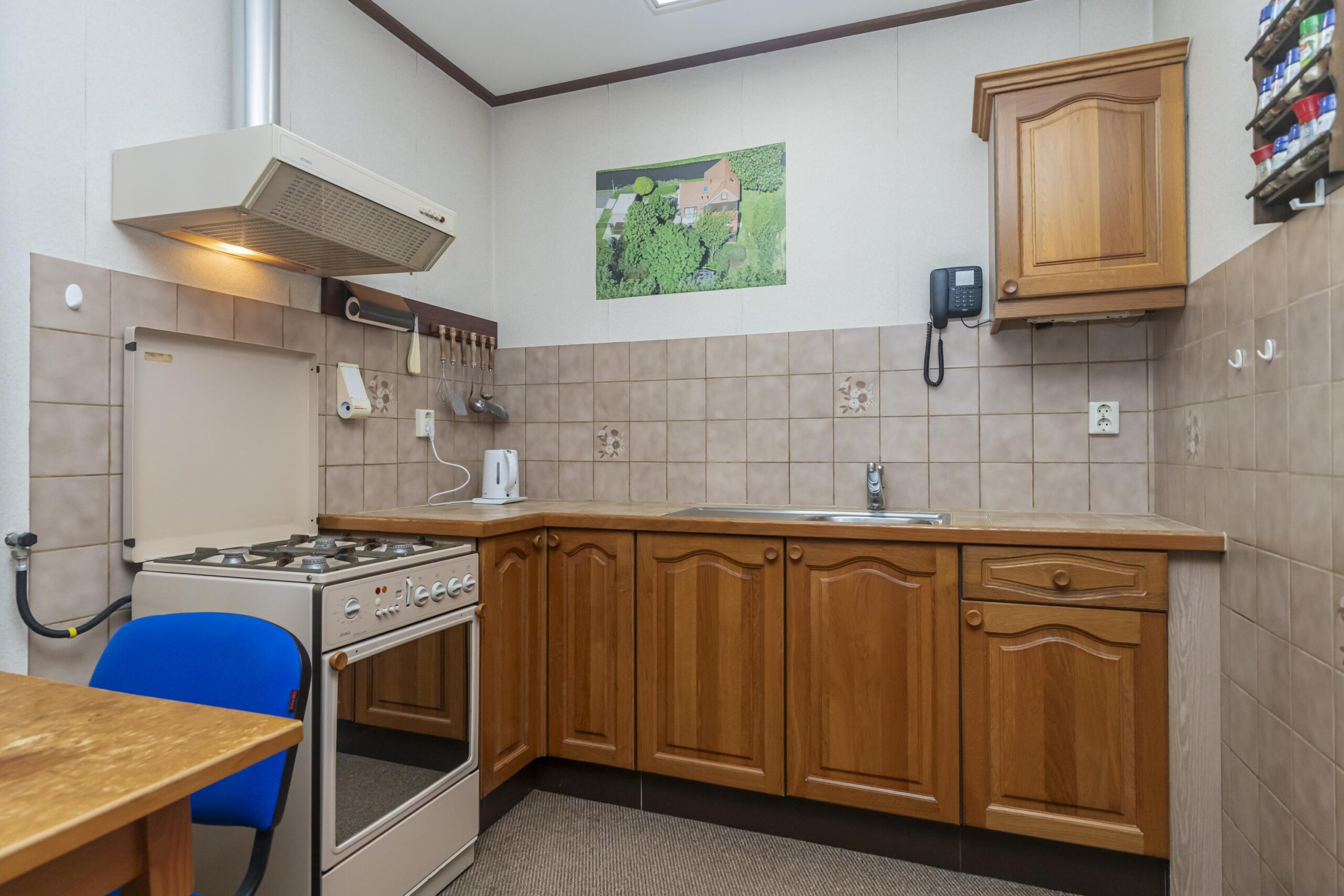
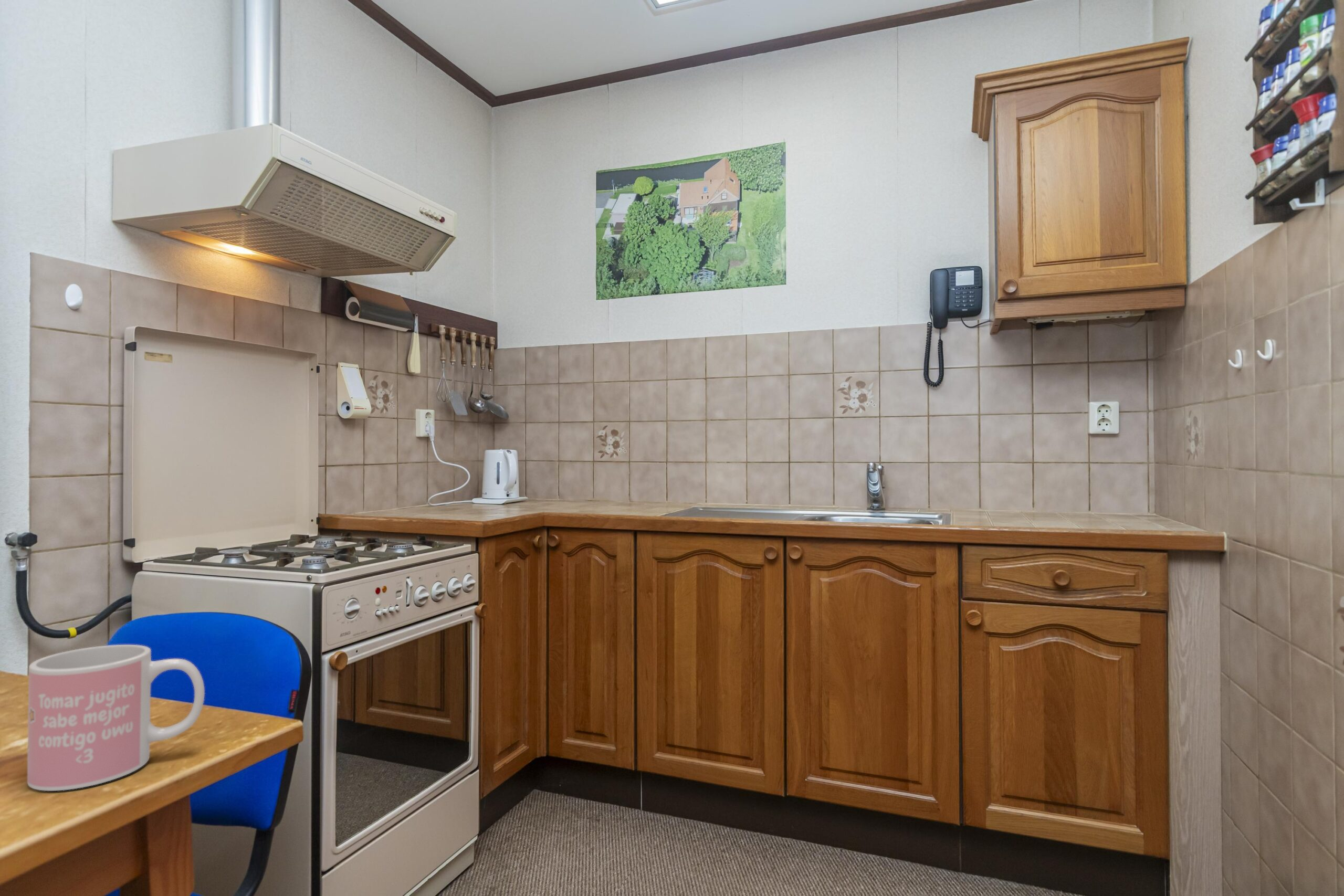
+ mug [27,644,205,792]
